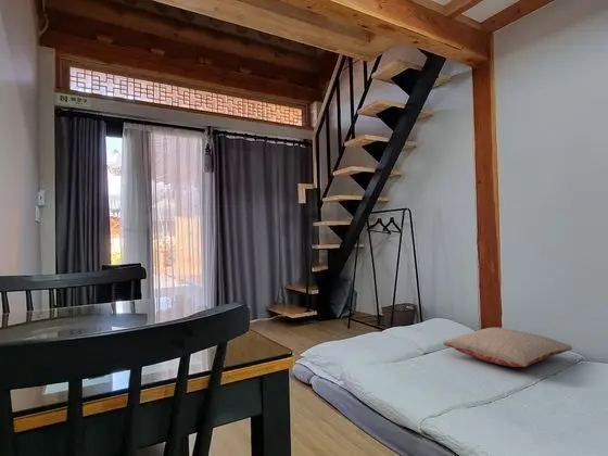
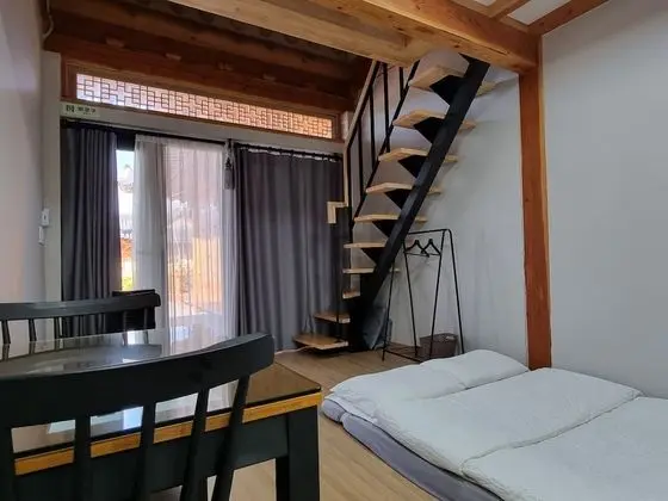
- pillow [442,327,573,368]
